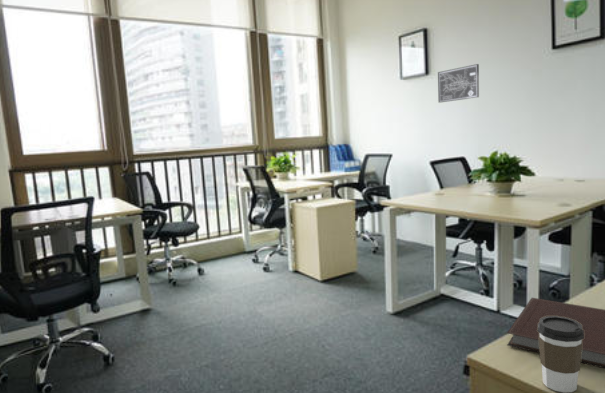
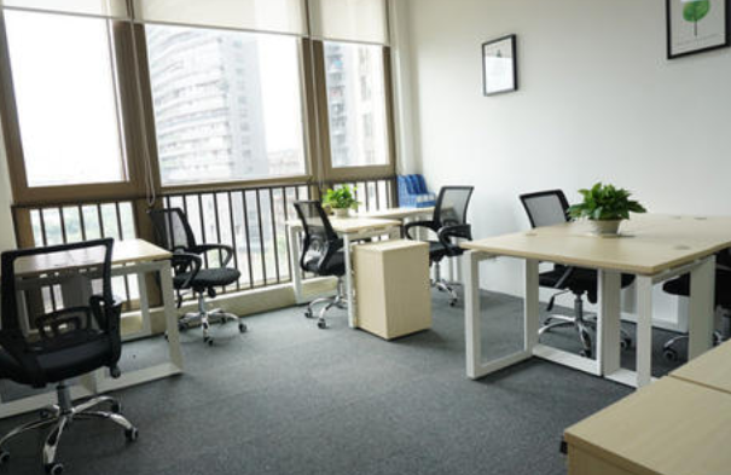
- wall art [437,63,480,104]
- notebook [506,297,605,369]
- coffee cup [537,316,584,393]
